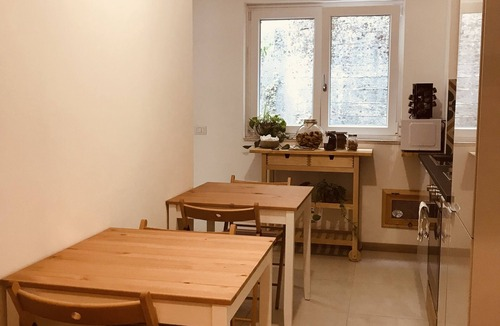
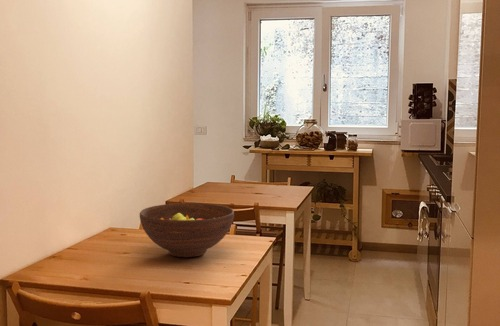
+ fruit bowl [139,202,235,258]
